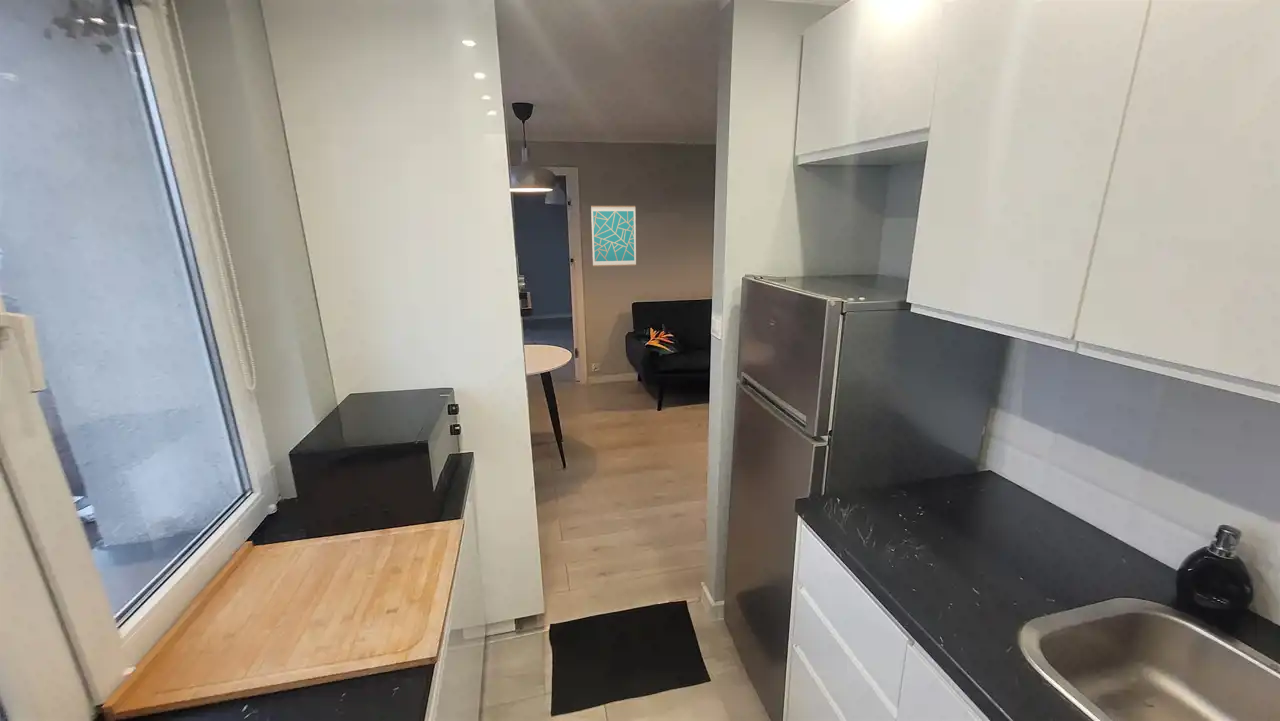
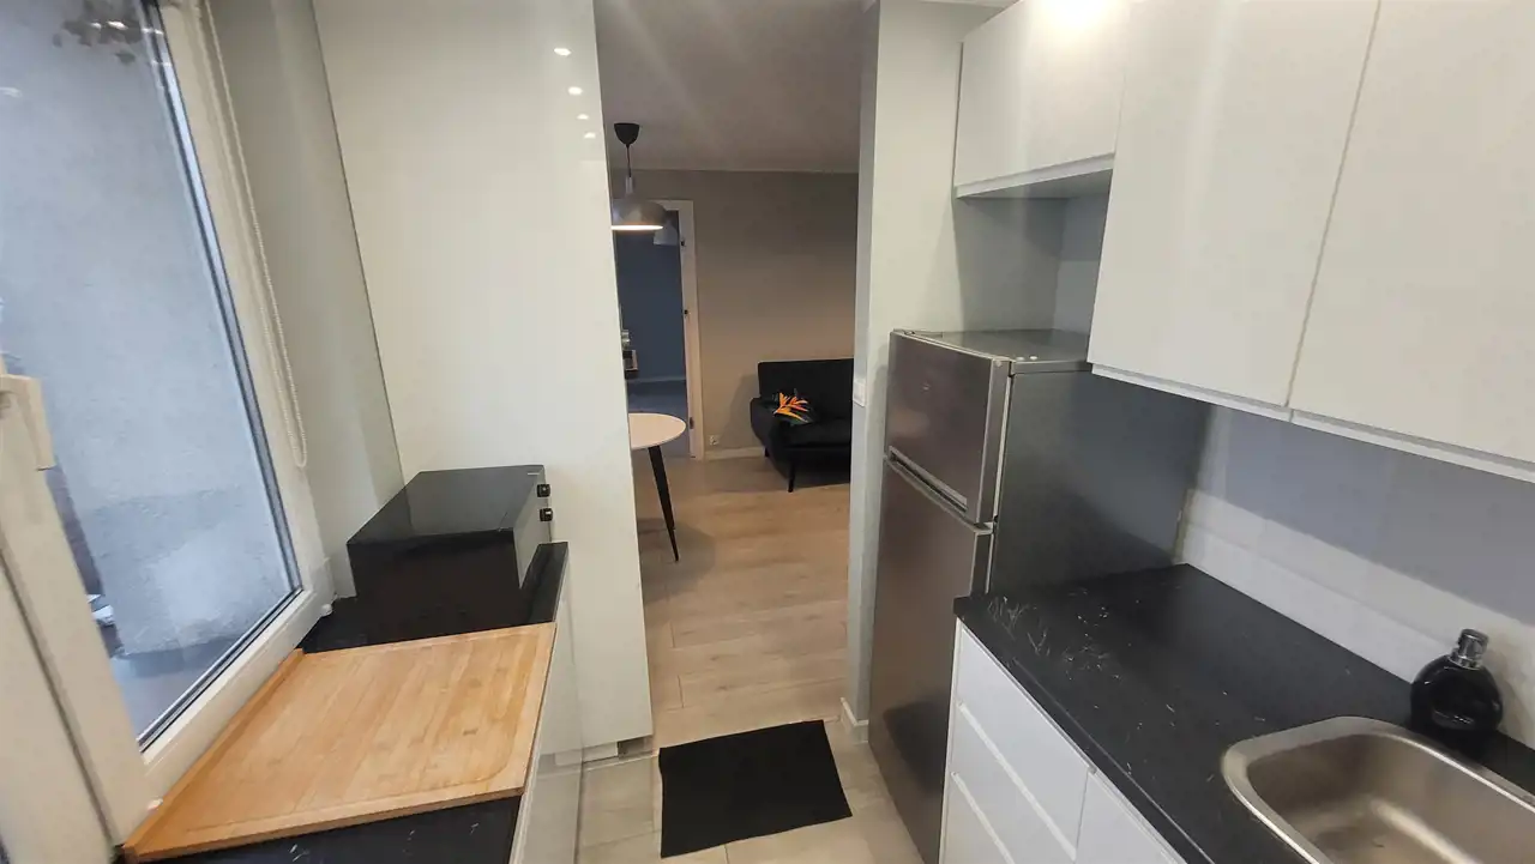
- wall art [590,205,637,267]
